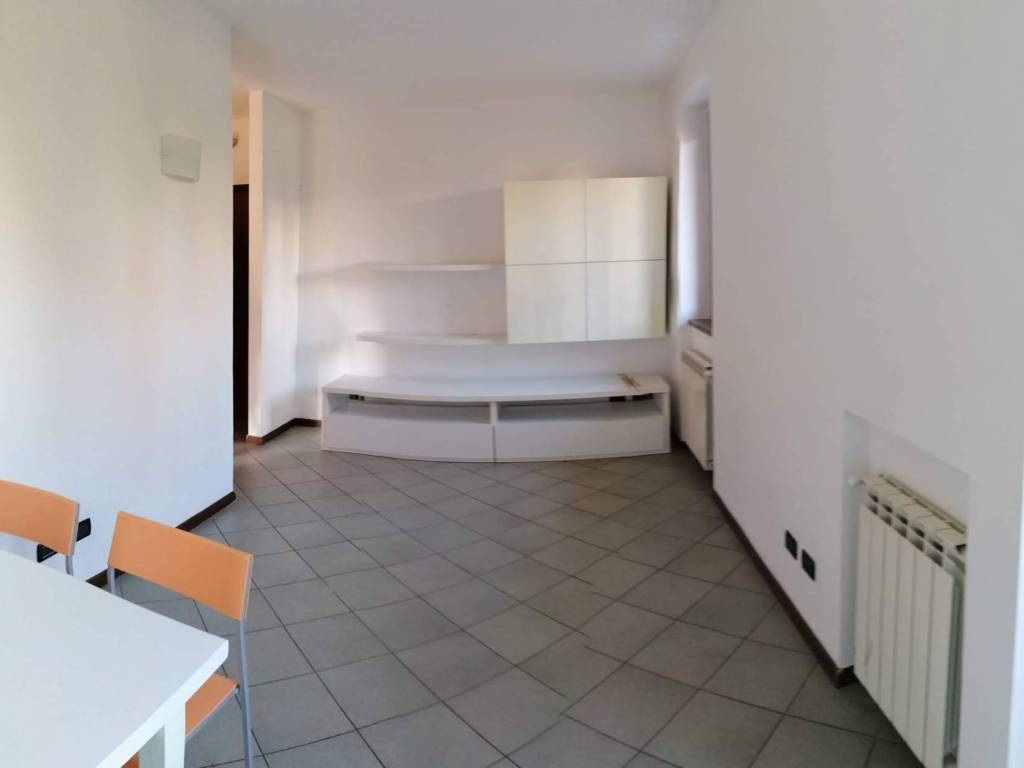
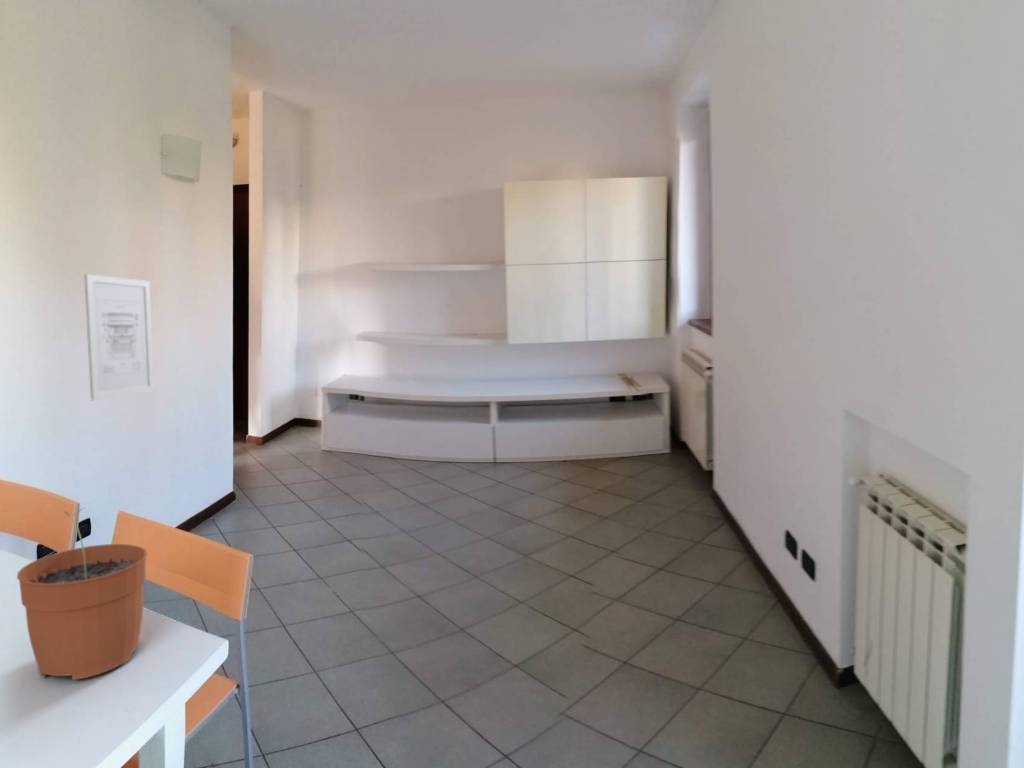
+ plant pot [16,507,148,681]
+ wall art [83,273,155,401]
